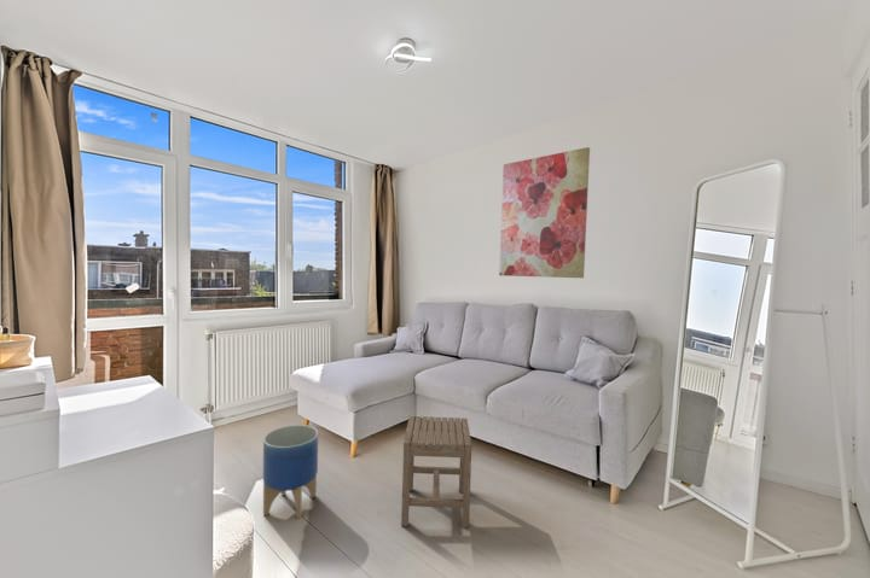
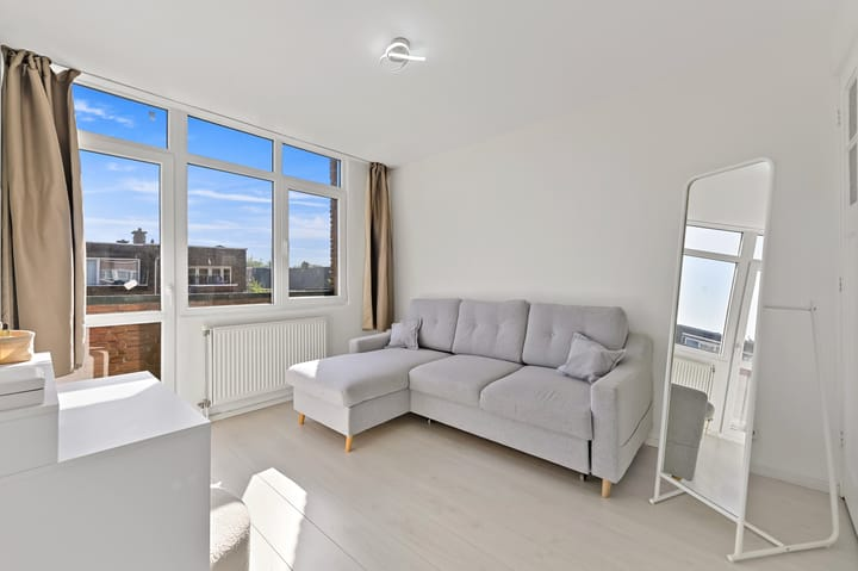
- stool [400,415,472,529]
- planter [262,424,319,520]
- wall art [498,146,591,279]
